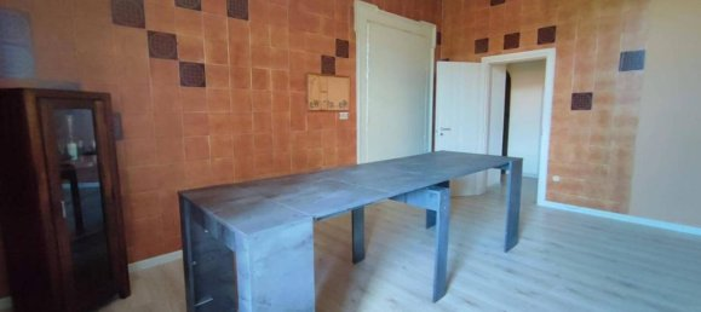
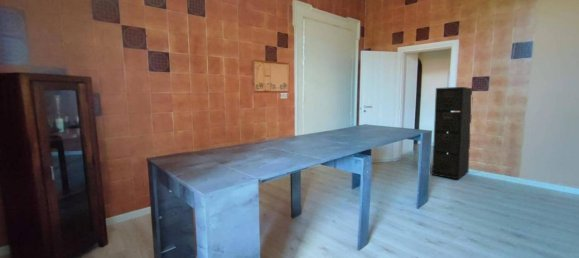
+ filing cabinet [431,86,473,180]
